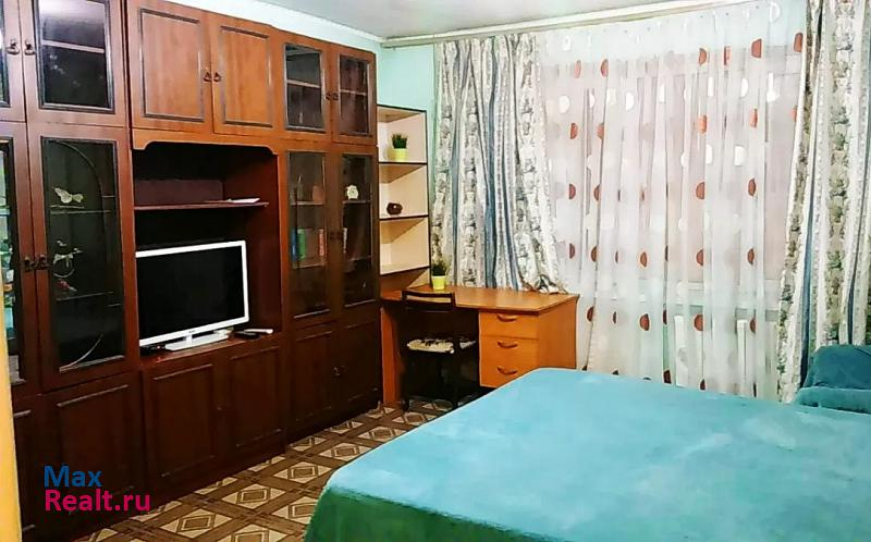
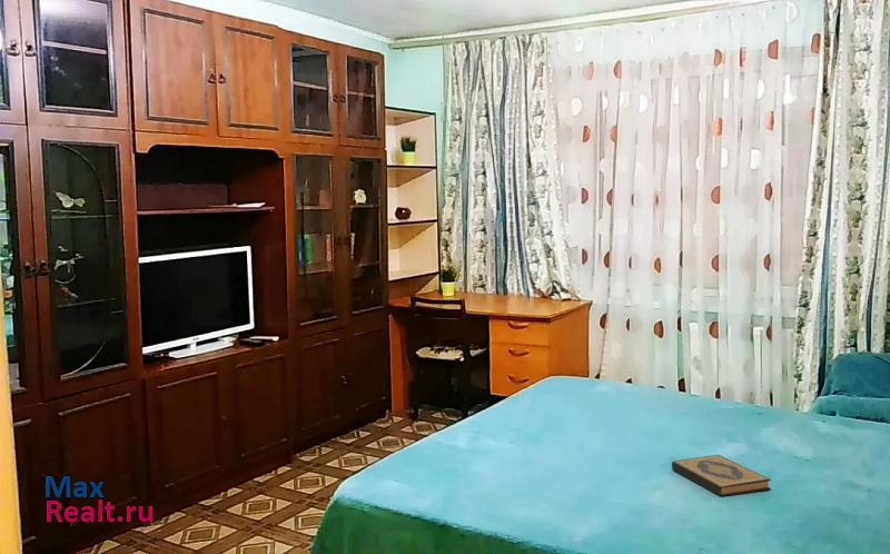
+ hardback book [671,454,772,497]
